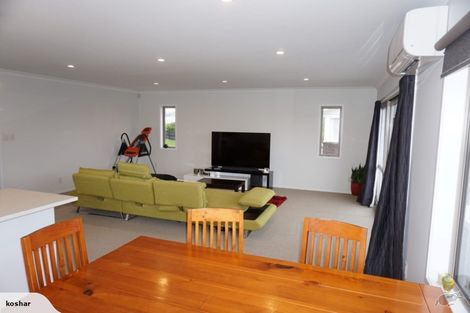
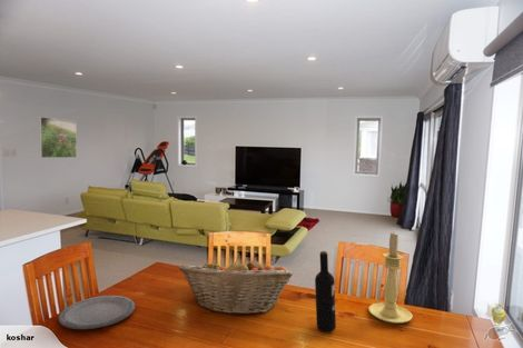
+ wine bottle [314,250,337,332]
+ candle holder [368,231,414,325]
+ fruit basket [178,256,294,316]
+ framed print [38,116,78,159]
+ plate [58,295,136,330]
